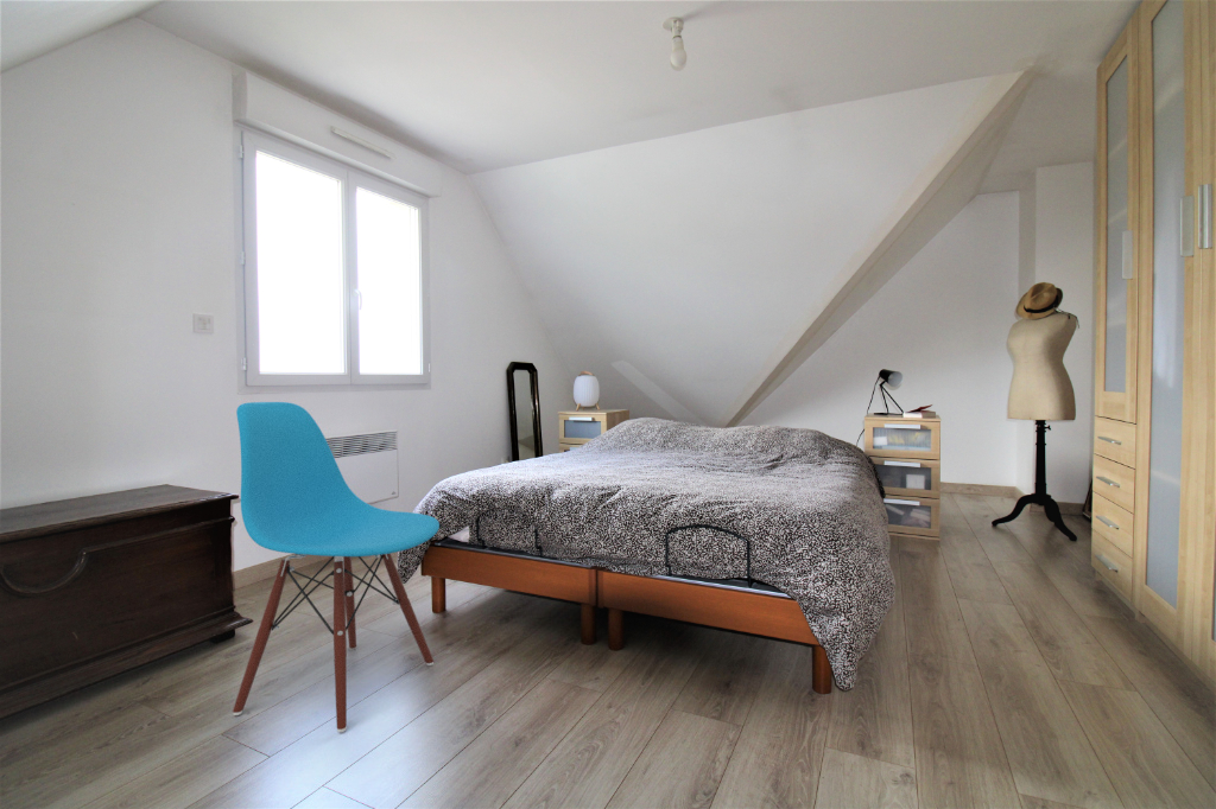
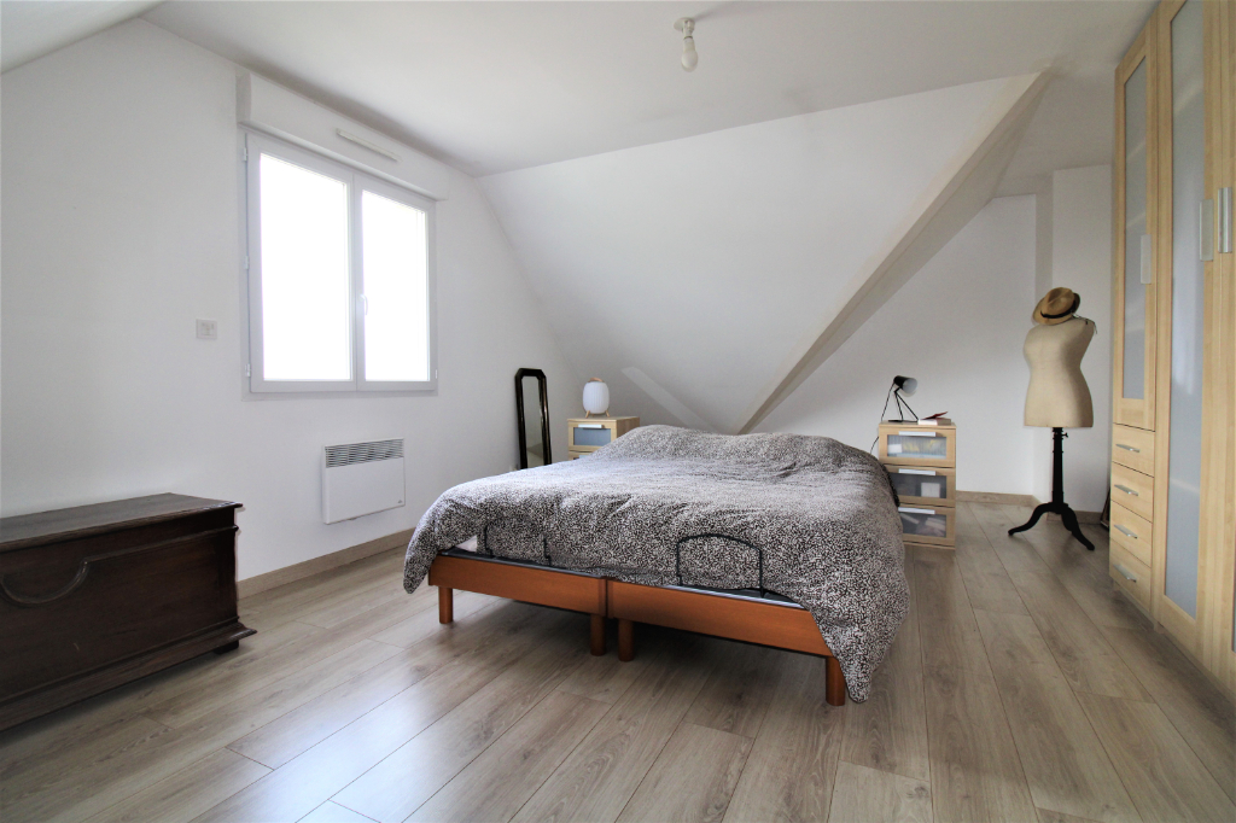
- chair [232,401,441,733]
